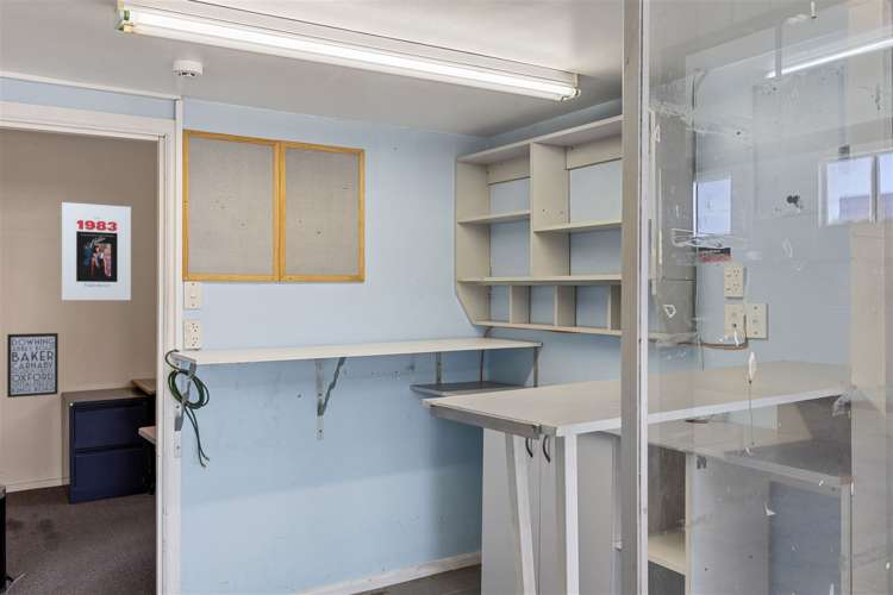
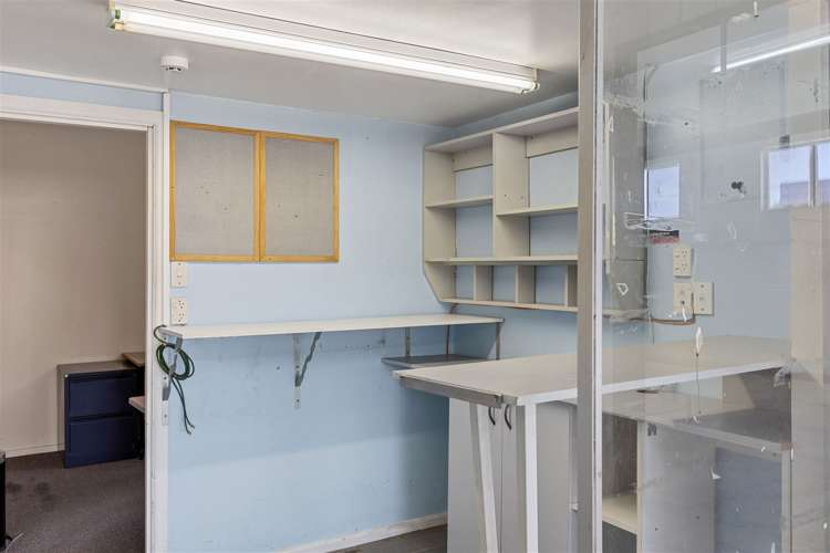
- wall art [6,332,60,399]
- movie poster [61,201,132,301]
